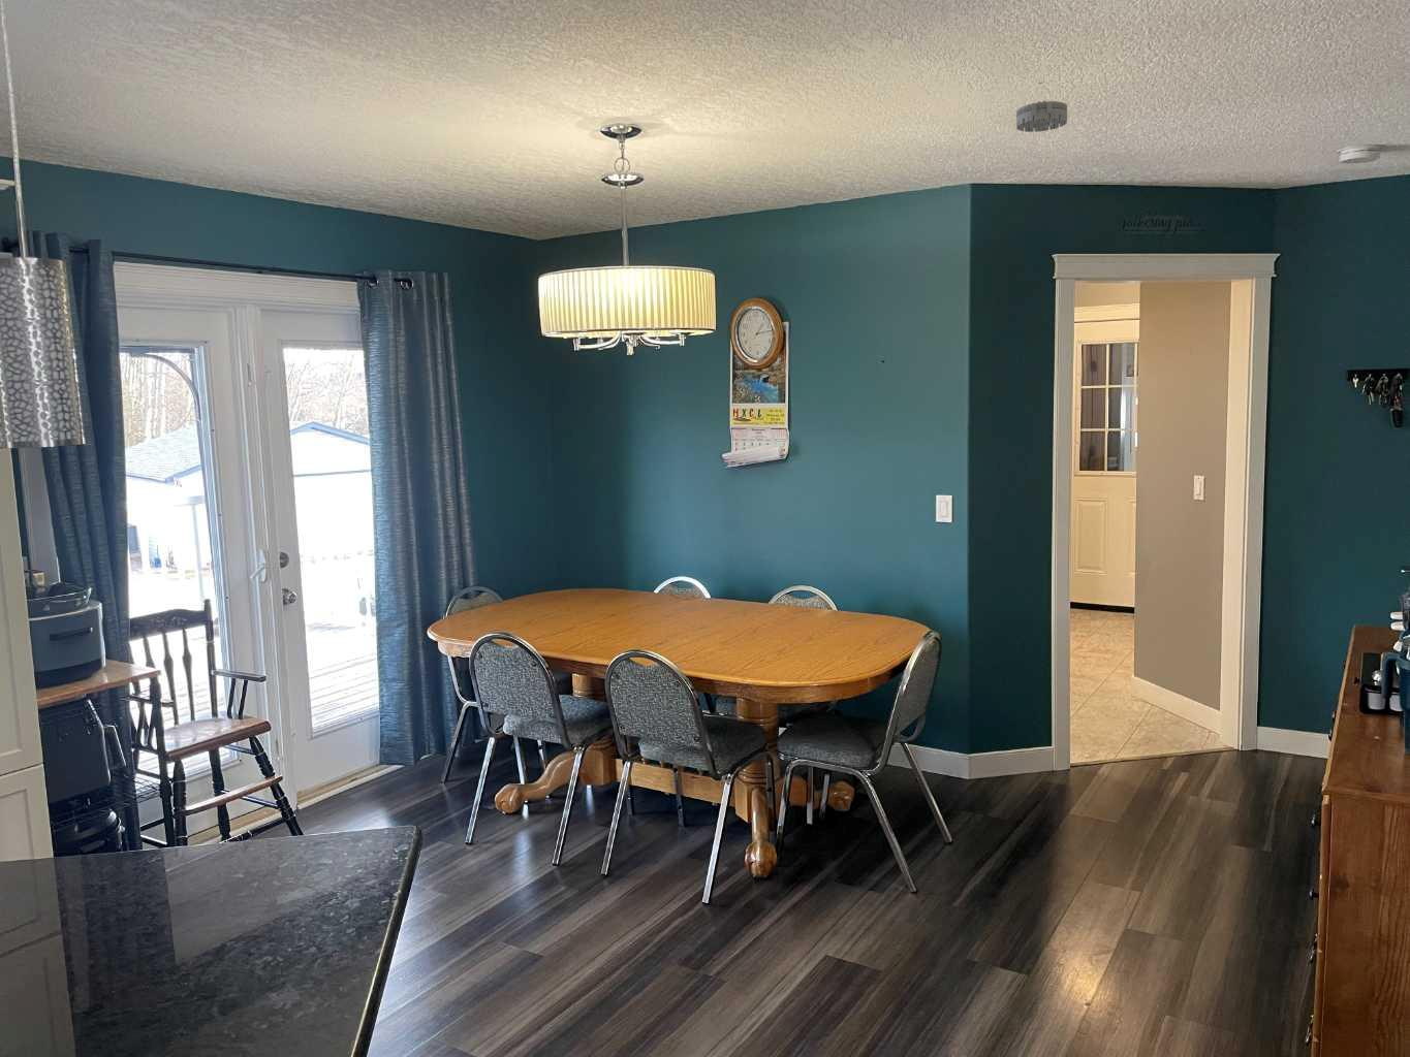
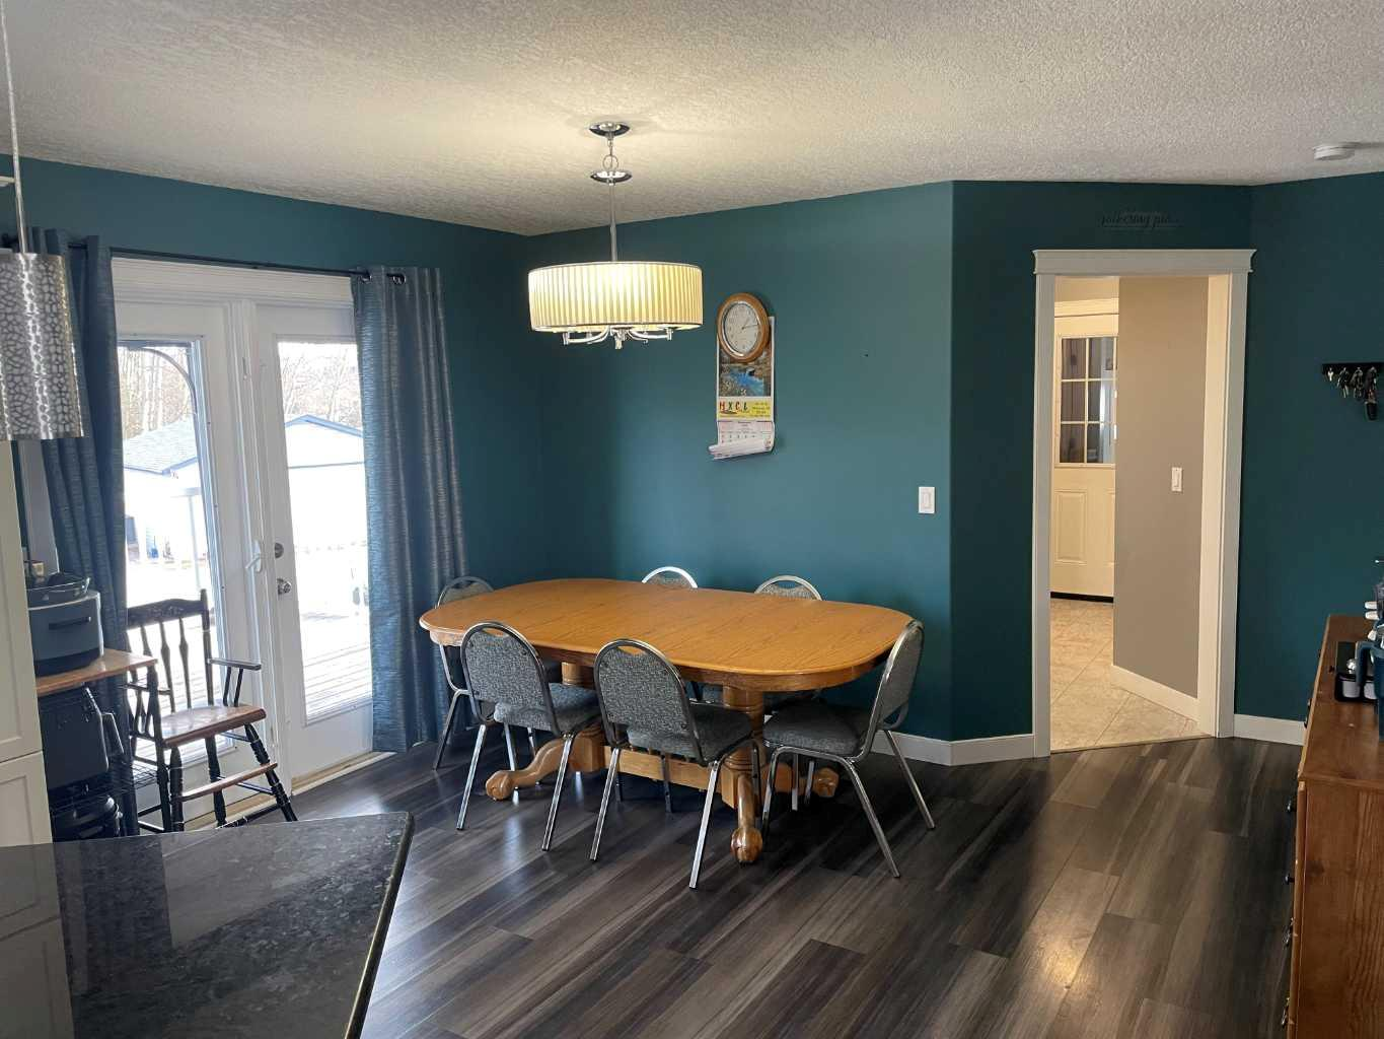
- smoke detector [1016,100,1068,133]
